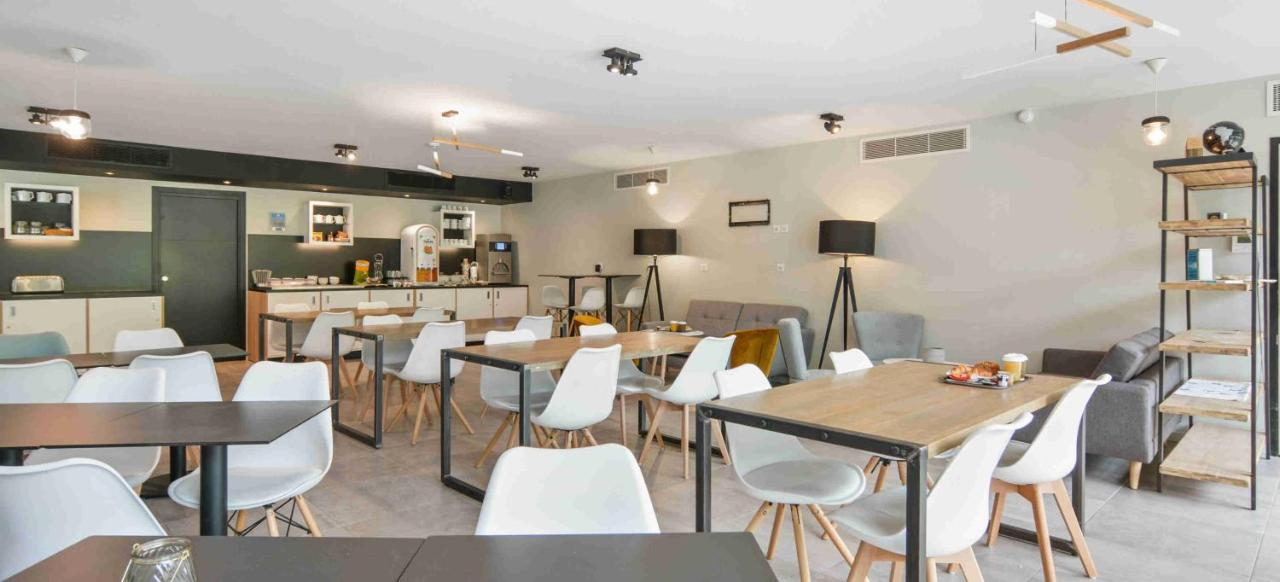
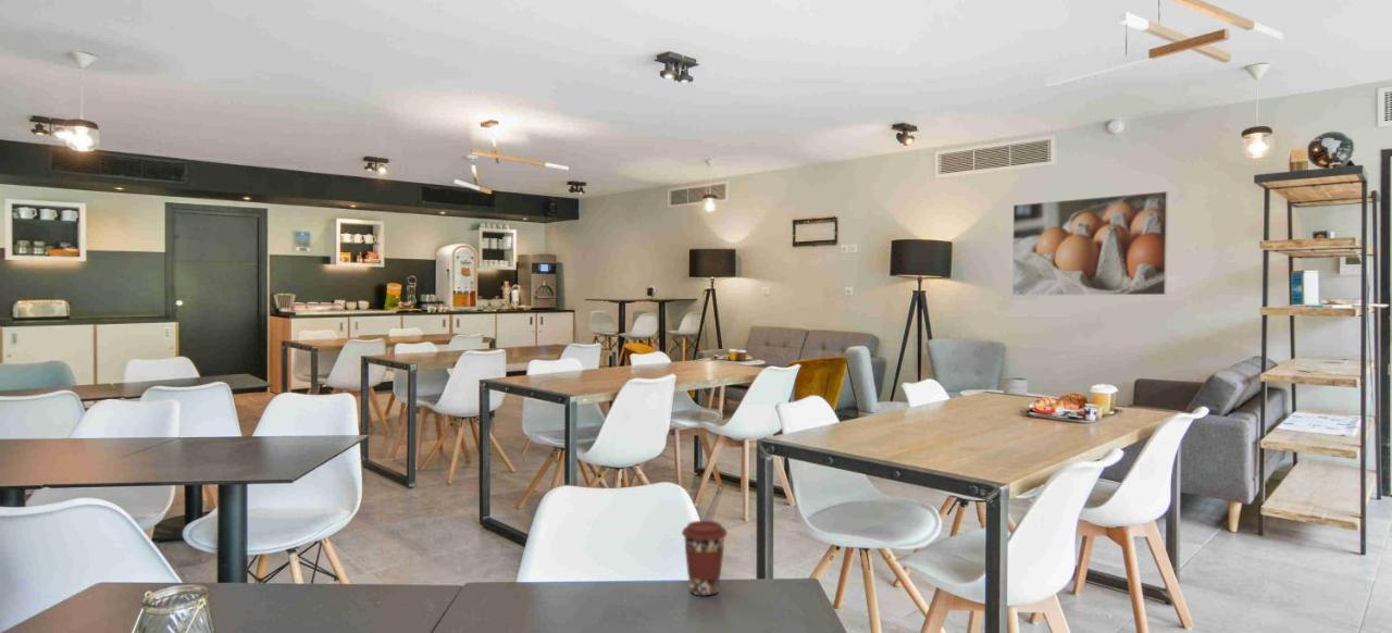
+ coffee cup [681,520,729,597]
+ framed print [1011,190,1169,297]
